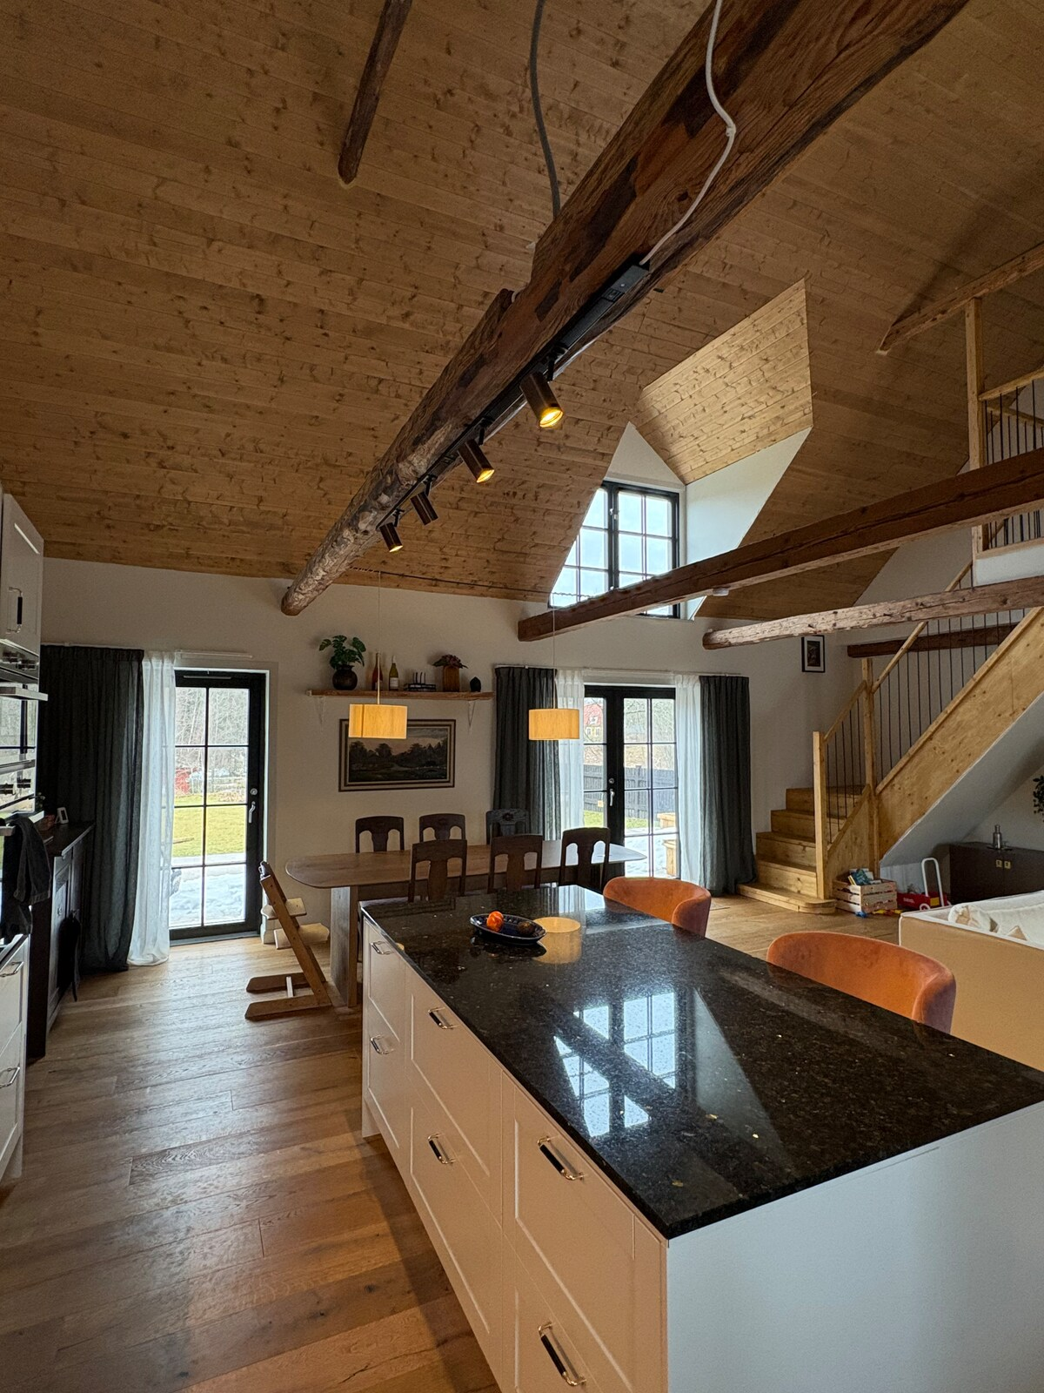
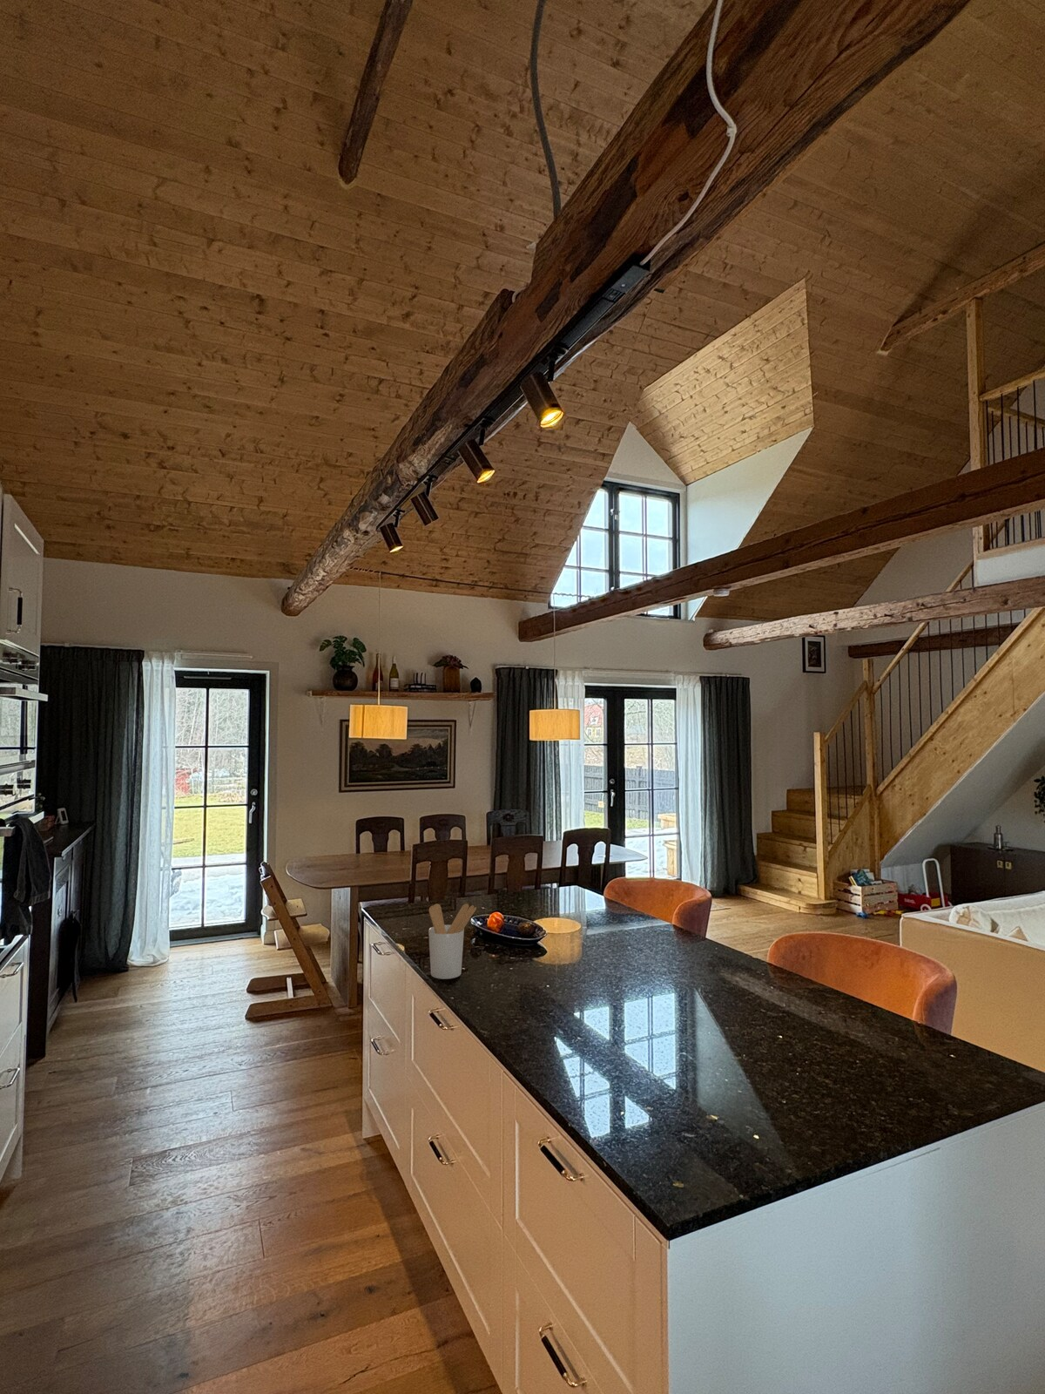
+ utensil holder [428,902,477,980]
